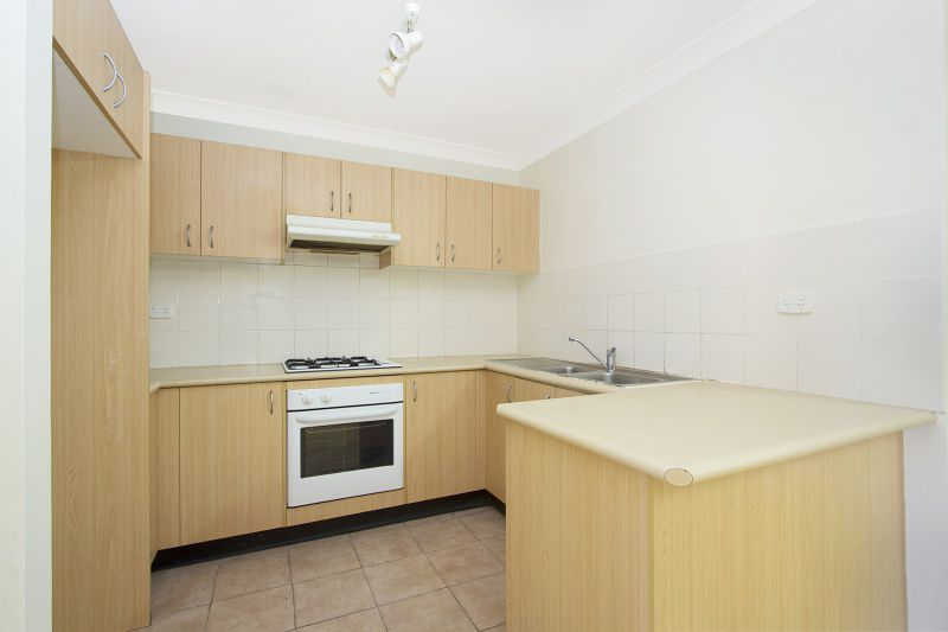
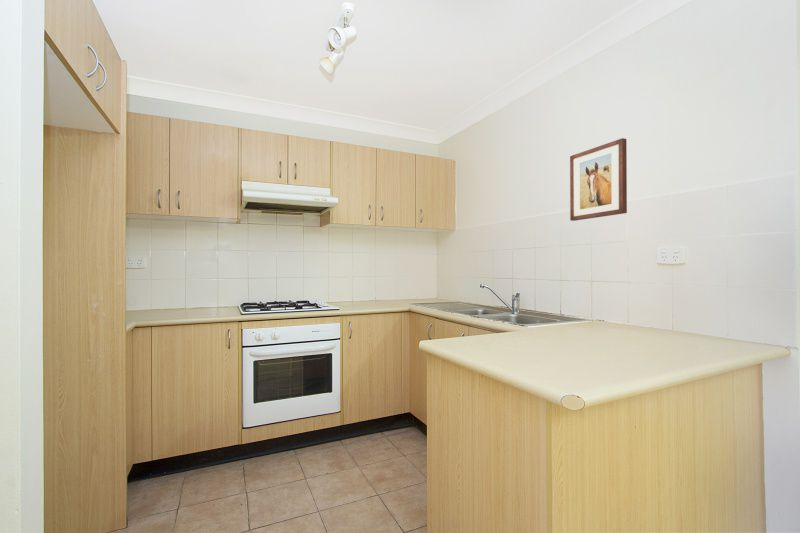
+ wall art [569,137,628,222]
